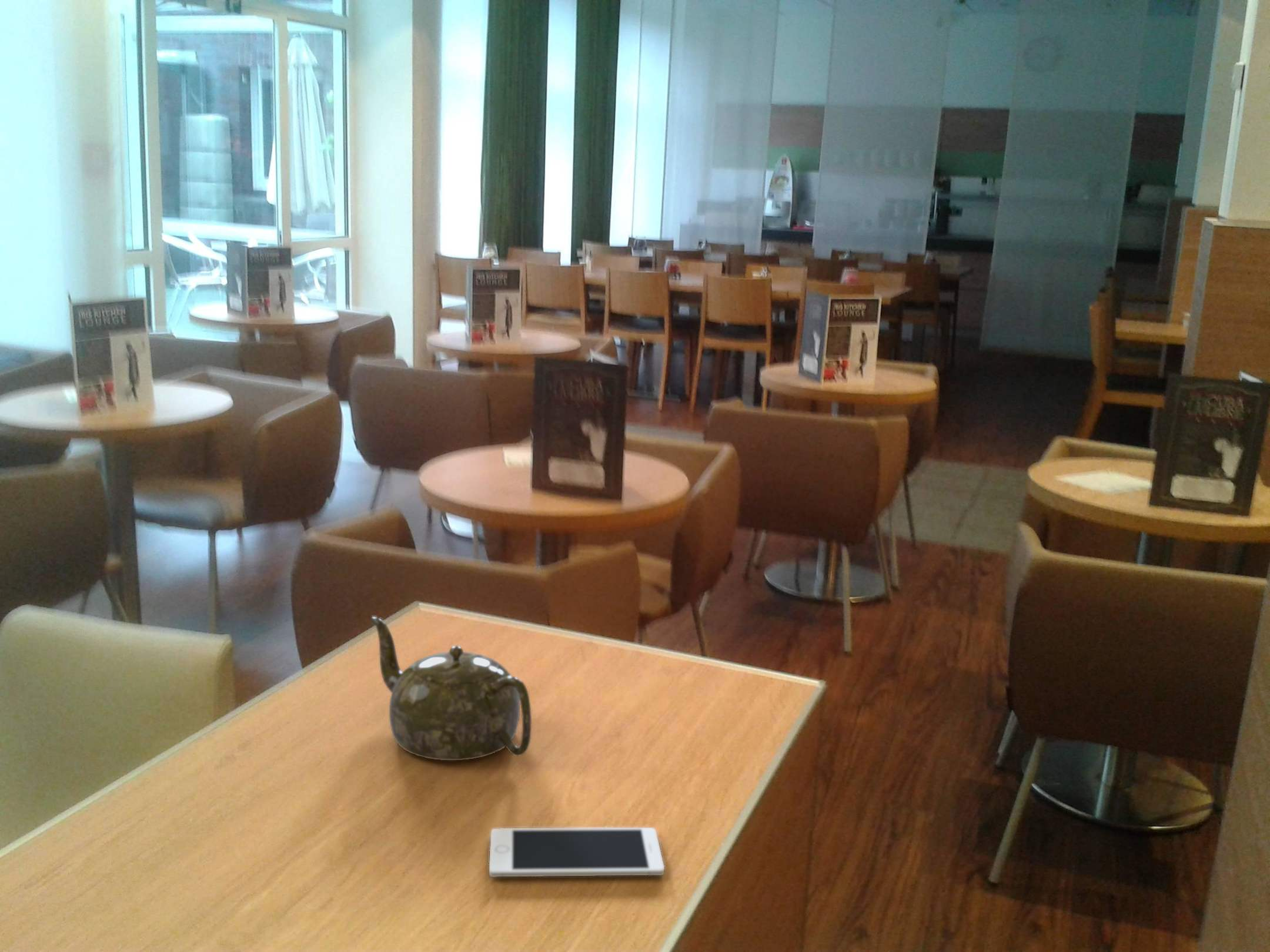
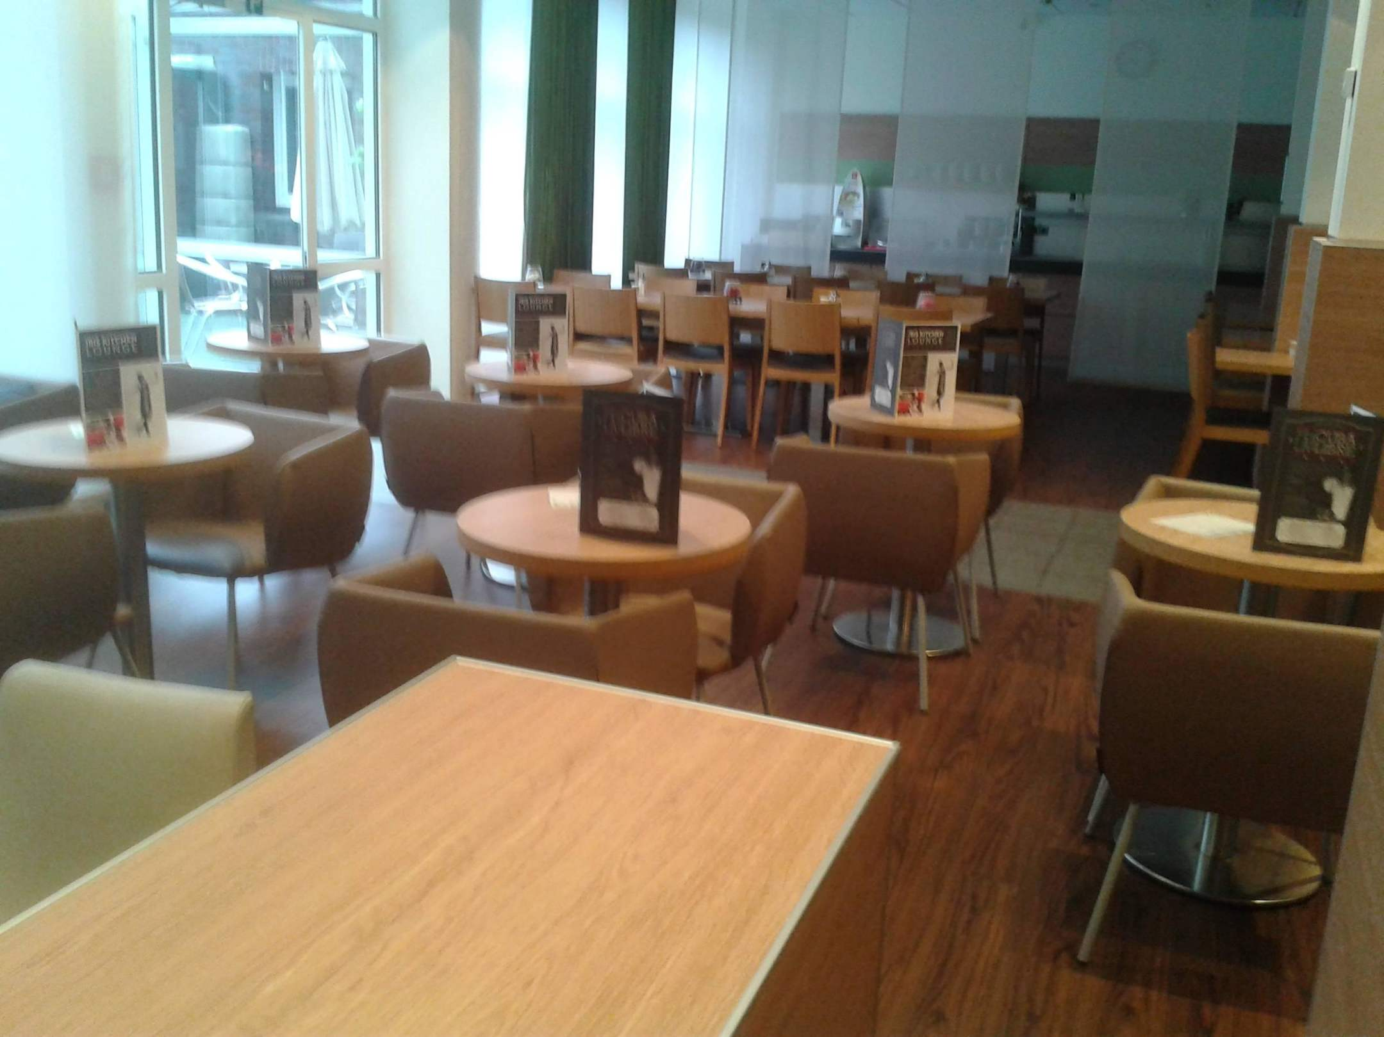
- teapot [370,616,532,761]
- cell phone [489,827,665,878]
